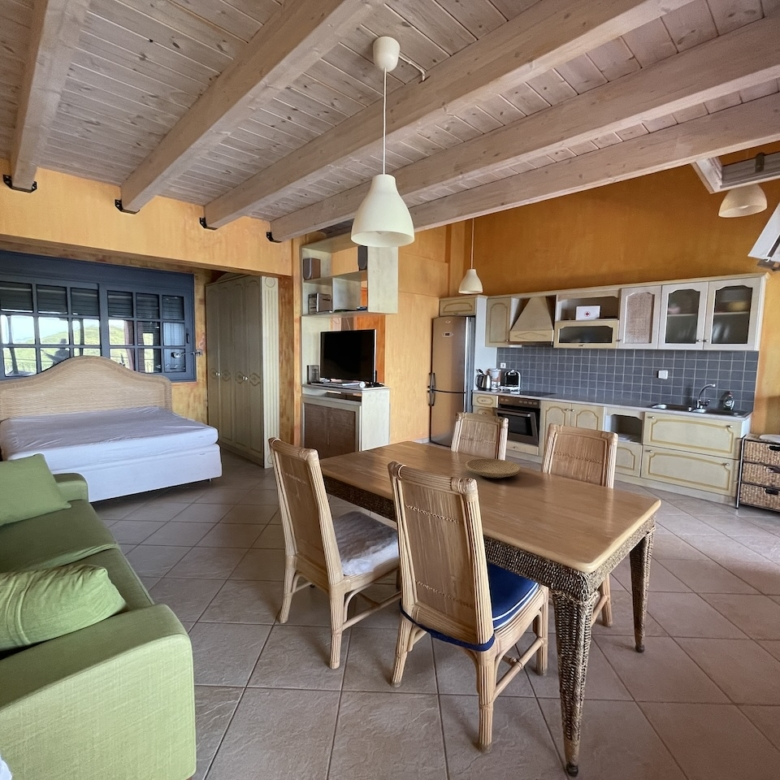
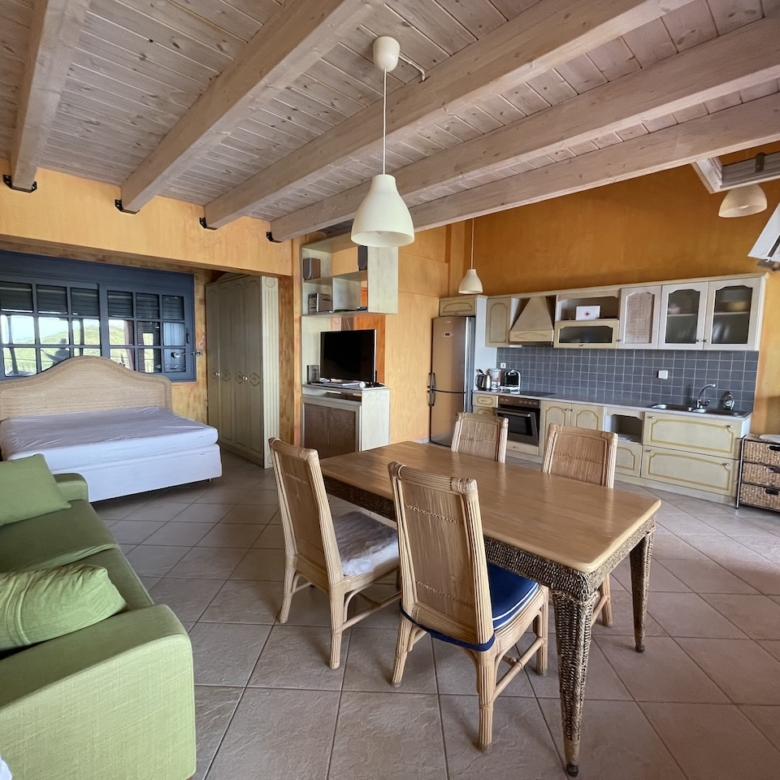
- plate [465,457,522,479]
